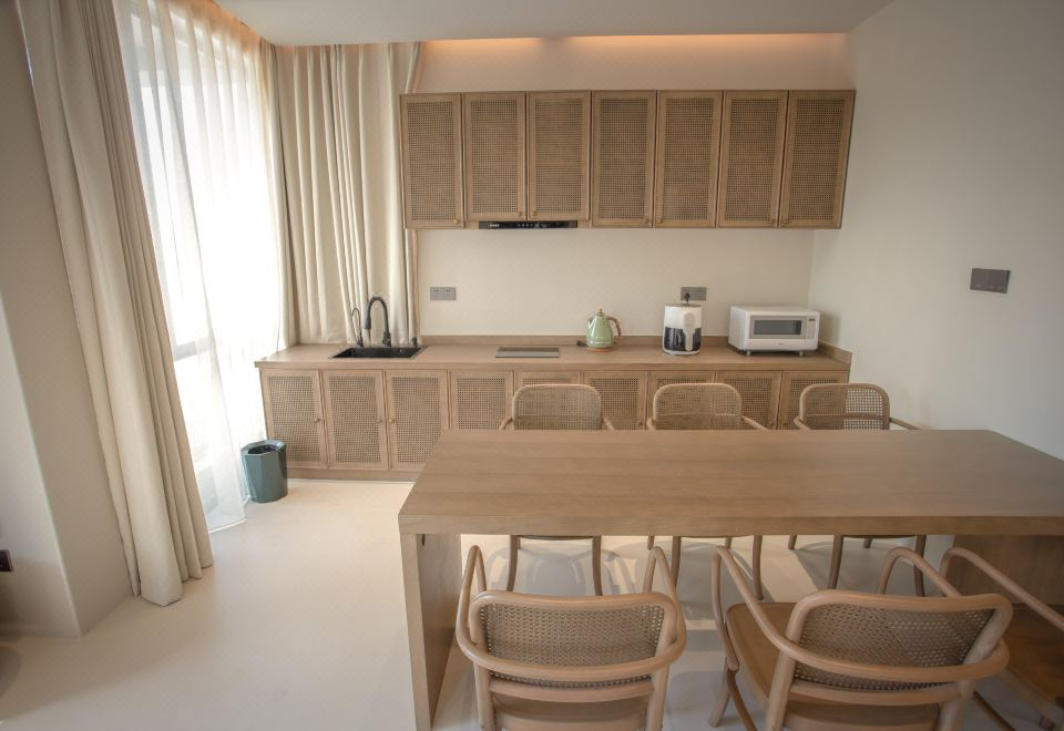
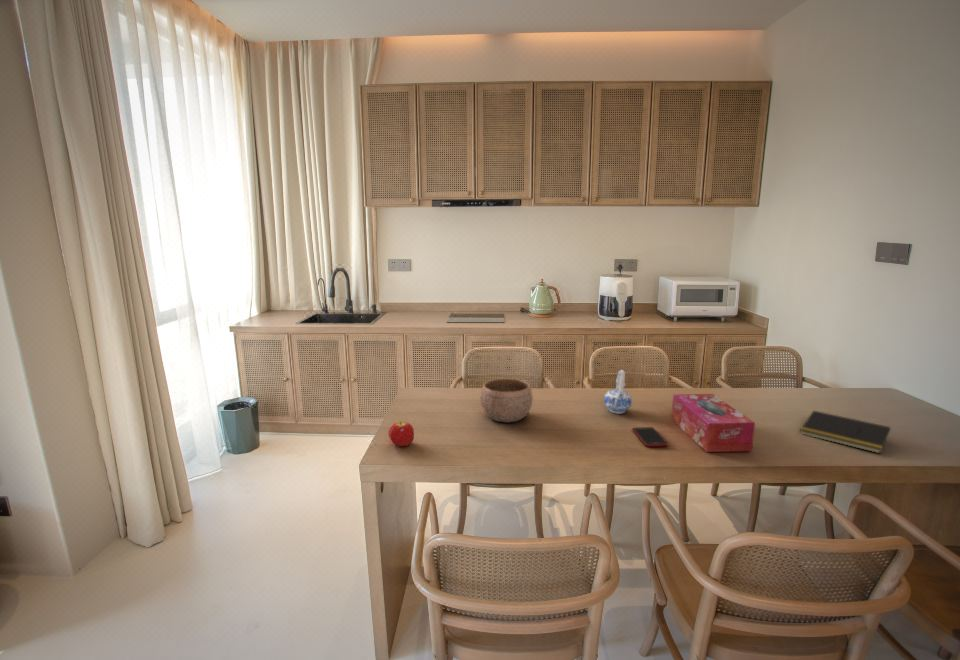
+ cell phone [632,426,669,448]
+ ceramic pitcher [603,369,633,415]
+ tissue box [671,393,756,453]
+ fruit [387,421,415,447]
+ notepad [799,410,891,454]
+ bowl [480,378,534,424]
